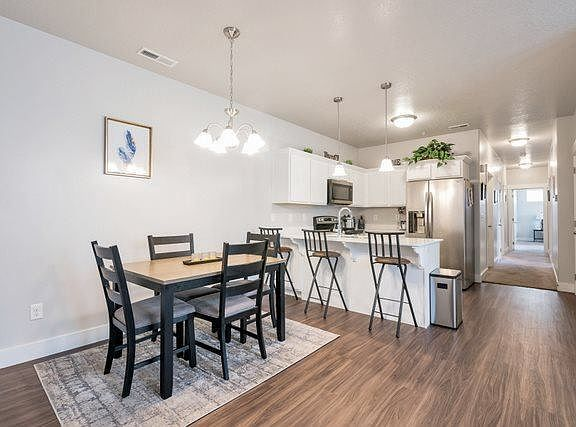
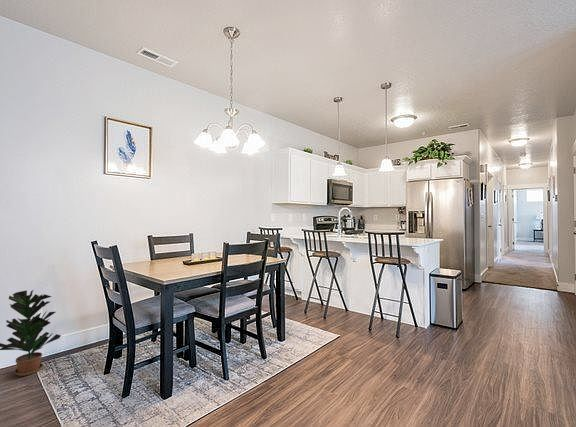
+ potted plant [0,289,62,377]
